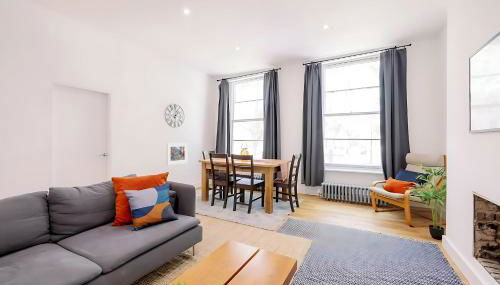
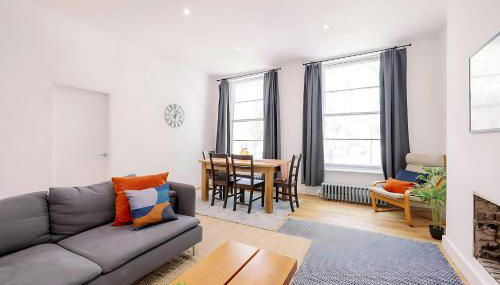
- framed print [166,142,189,166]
